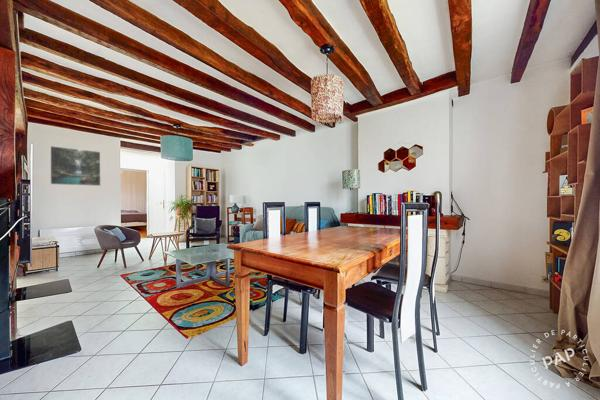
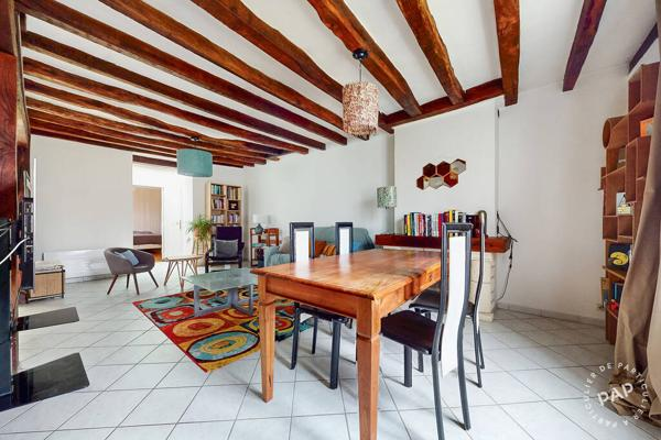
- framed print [49,145,102,187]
